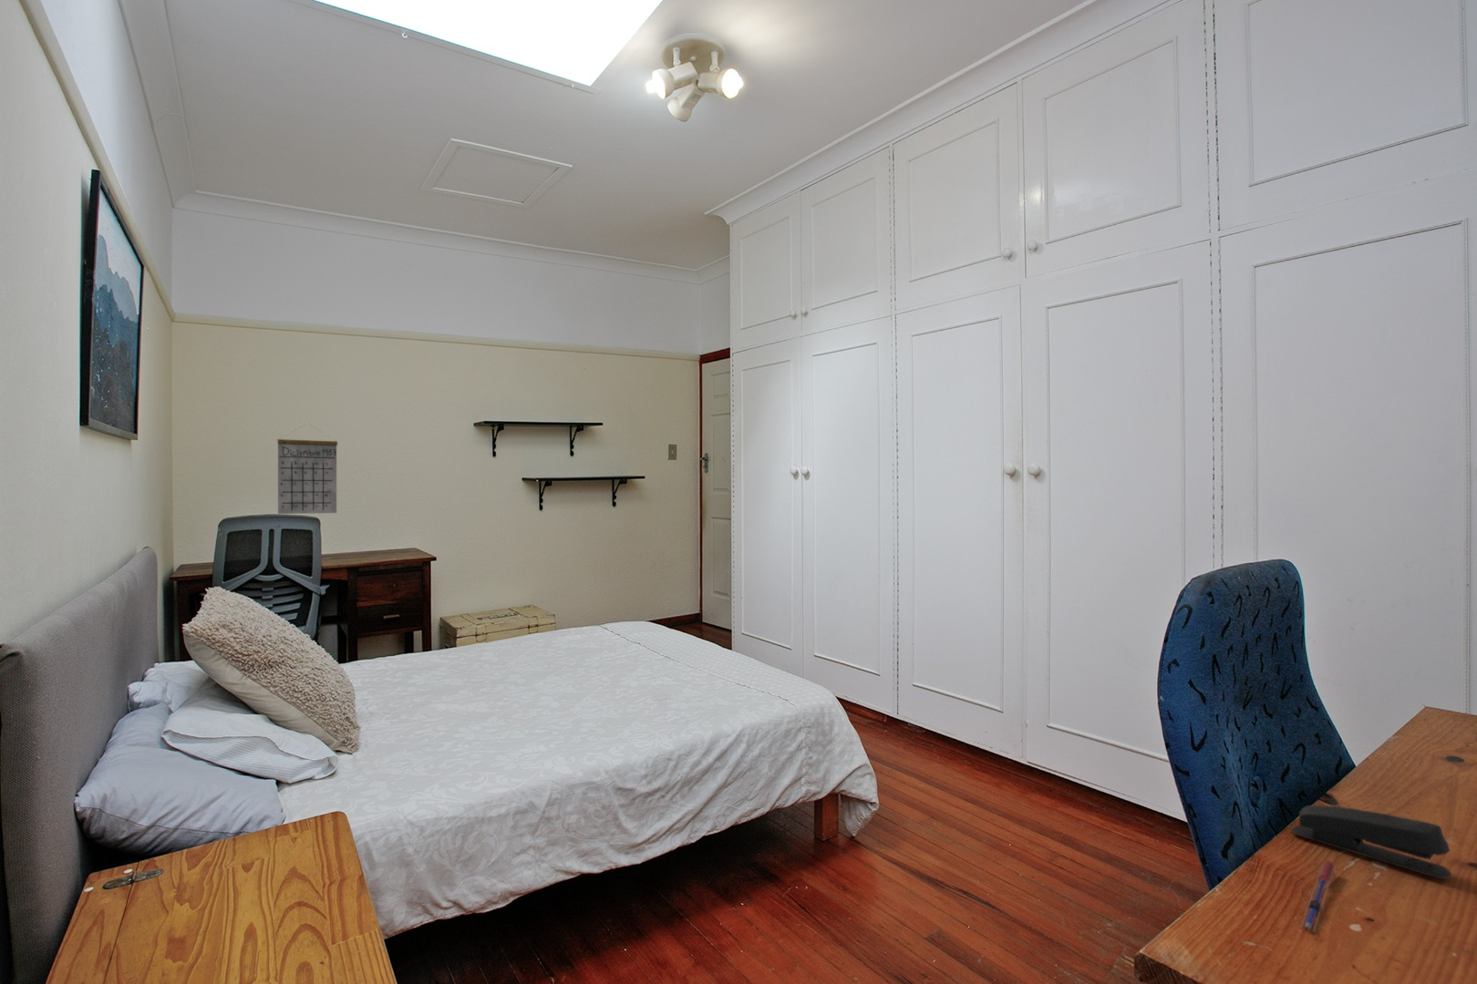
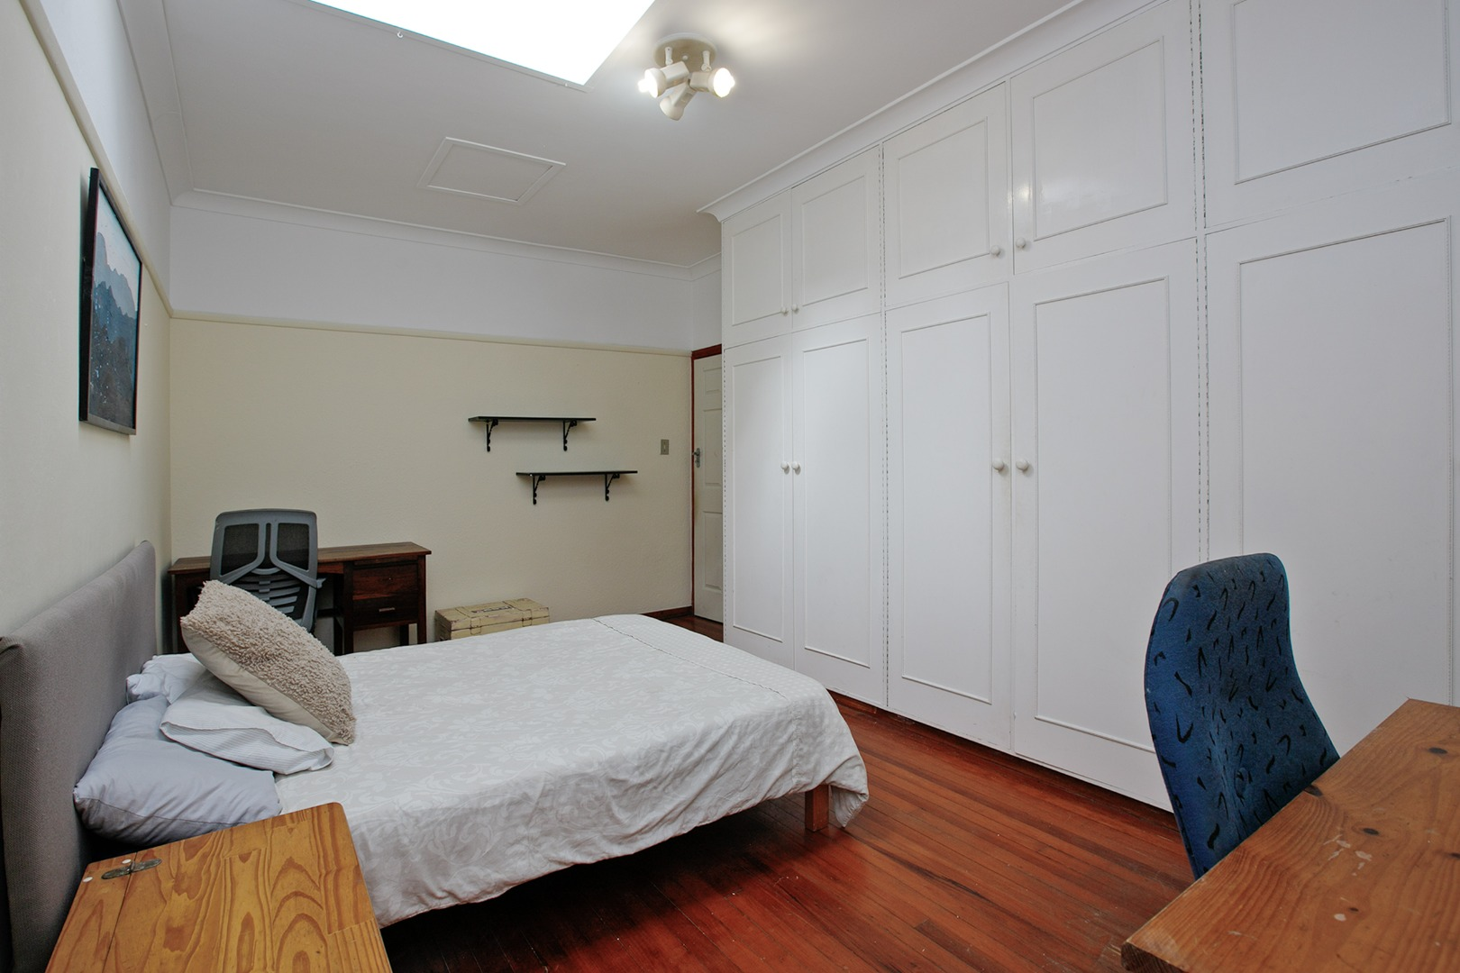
- stapler [1290,805,1453,880]
- calendar [277,424,338,515]
- pen [1300,860,1335,932]
